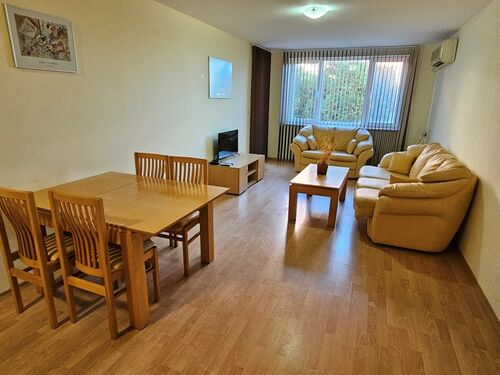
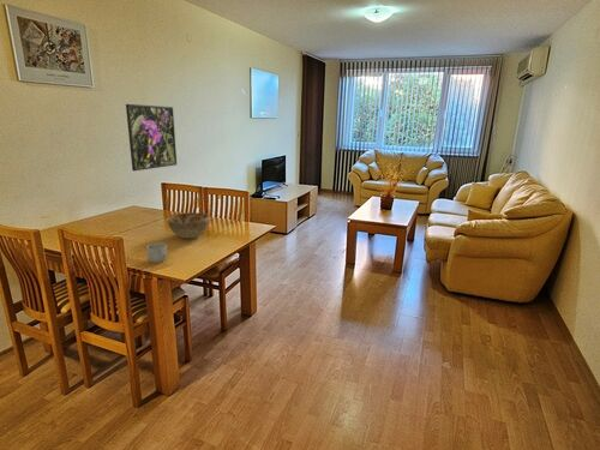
+ decorative bowl [167,211,211,240]
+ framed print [125,103,178,172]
+ mug [145,242,168,264]
